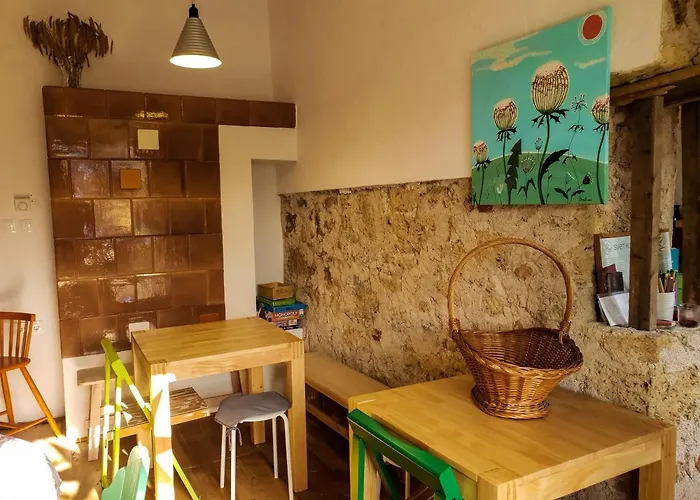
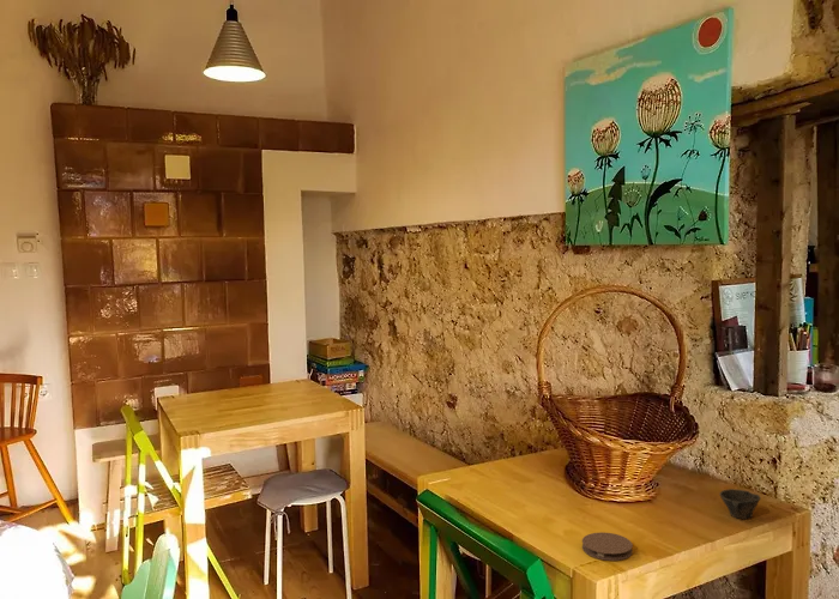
+ cup [718,488,761,520]
+ coaster [581,531,634,562]
